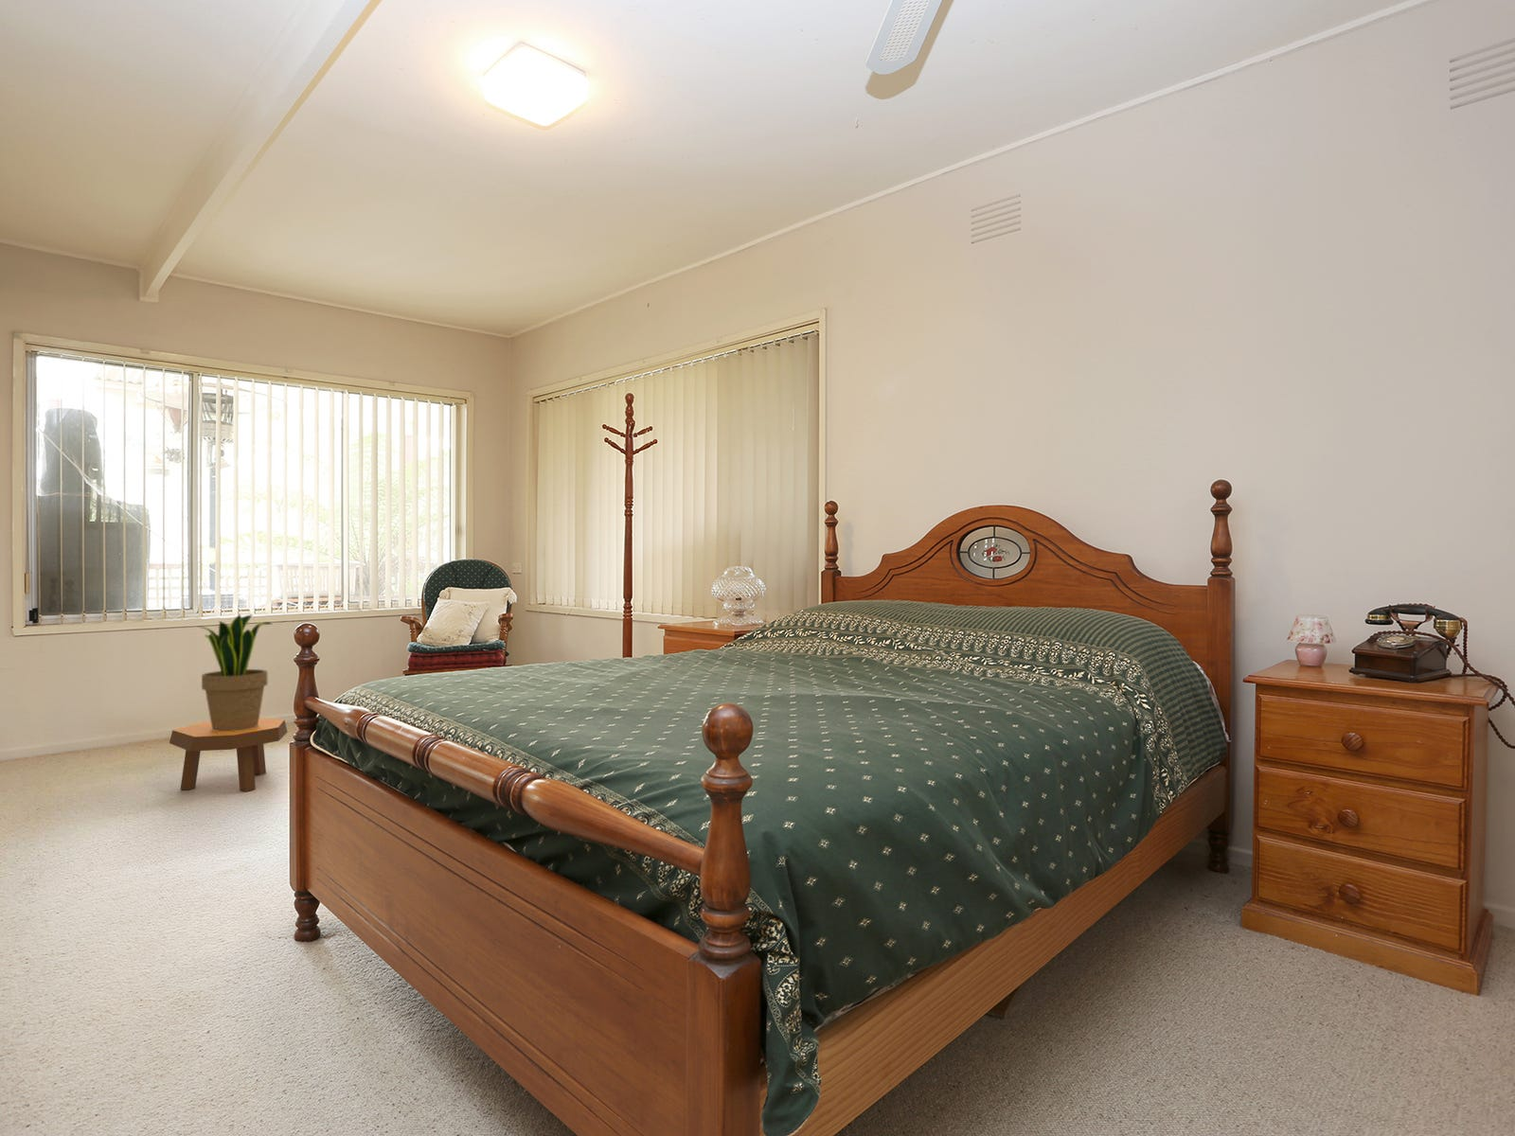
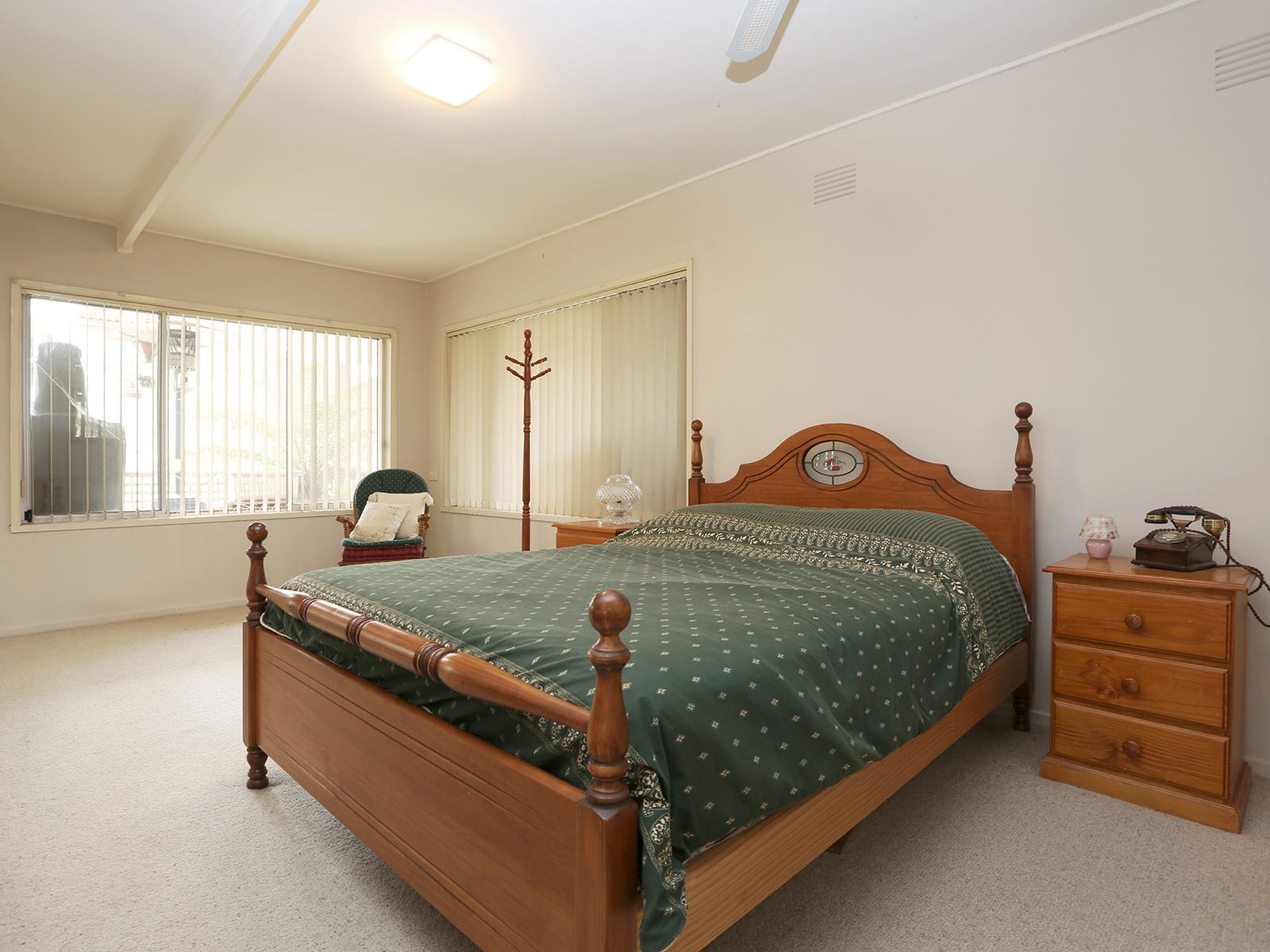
- potted plant [196,612,273,731]
- footstool [168,717,289,792]
